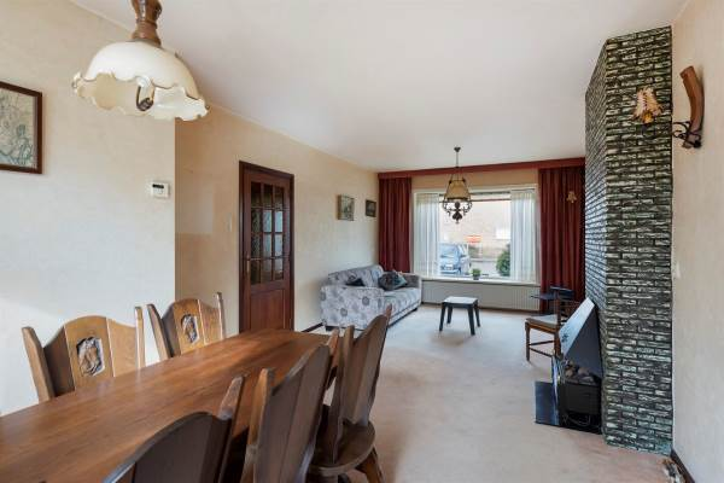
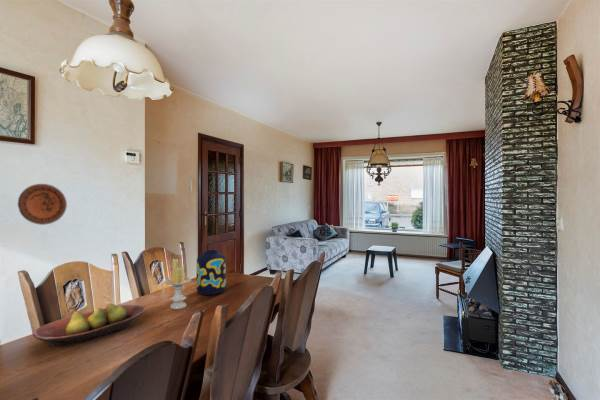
+ vase [195,249,227,296]
+ decorative plate [17,183,68,226]
+ candle [164,258,192,310]
+ fruit bowl [32,302,146,348]
